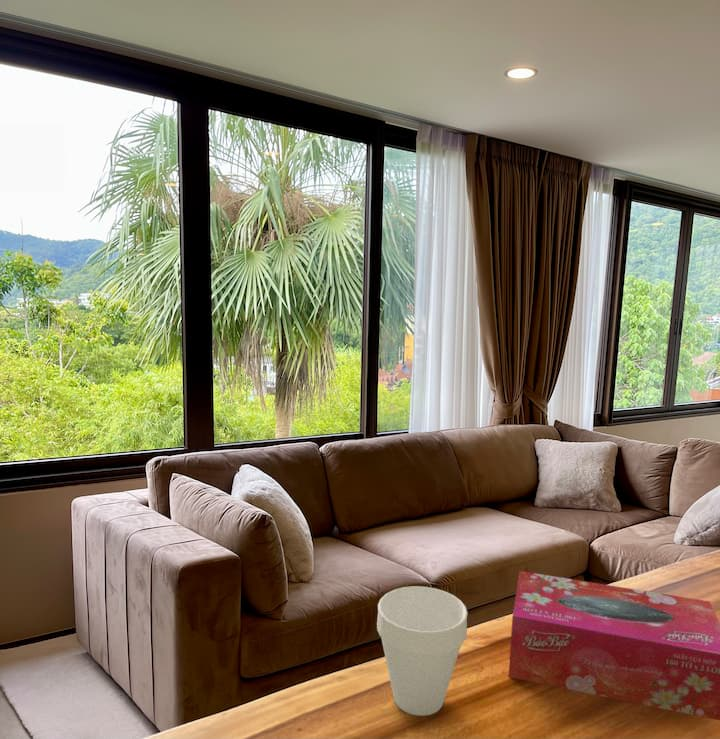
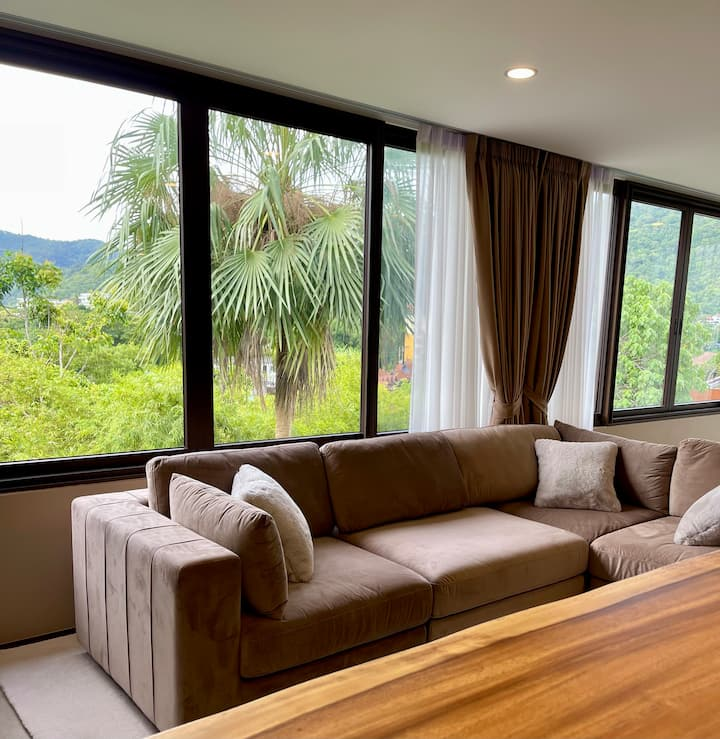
- tissue box [508,570,720,721]
- cup [376,585,469,717]
